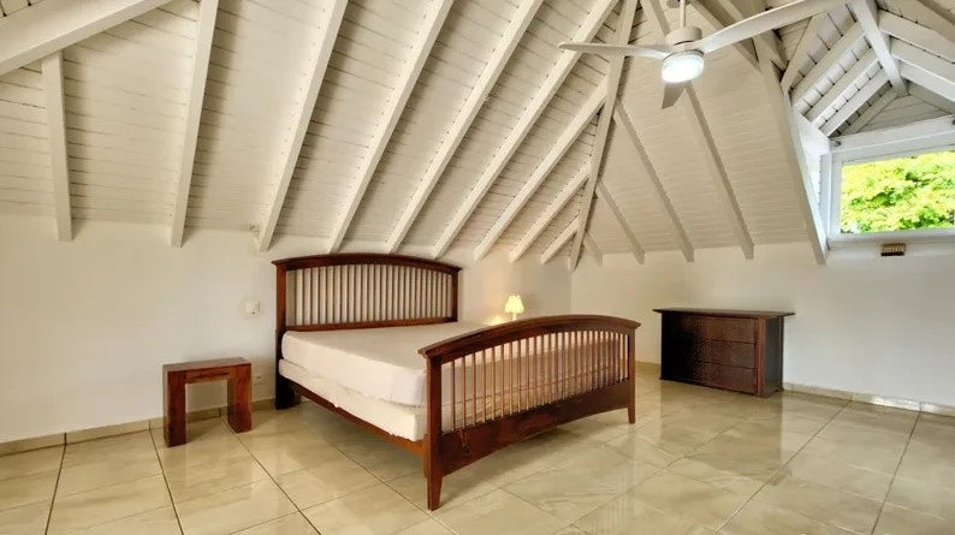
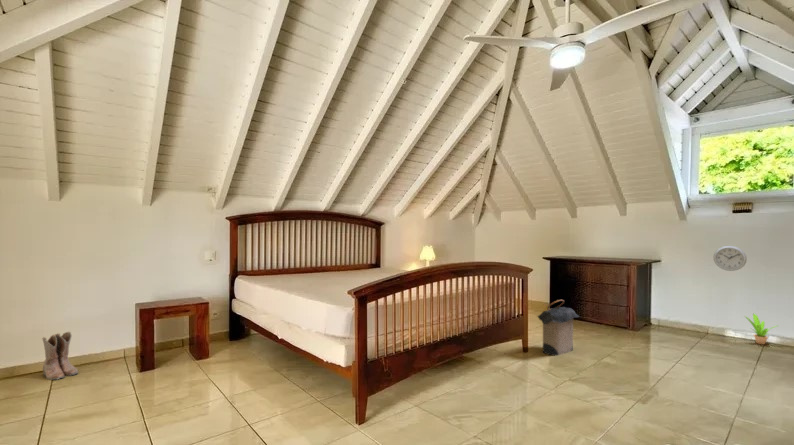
+ boots [41,331,79,381]
+ potted plant [744,313,778,345]
+ laundry hamper [536,299,581,357]
+ wall clock [712,245,748,272]
